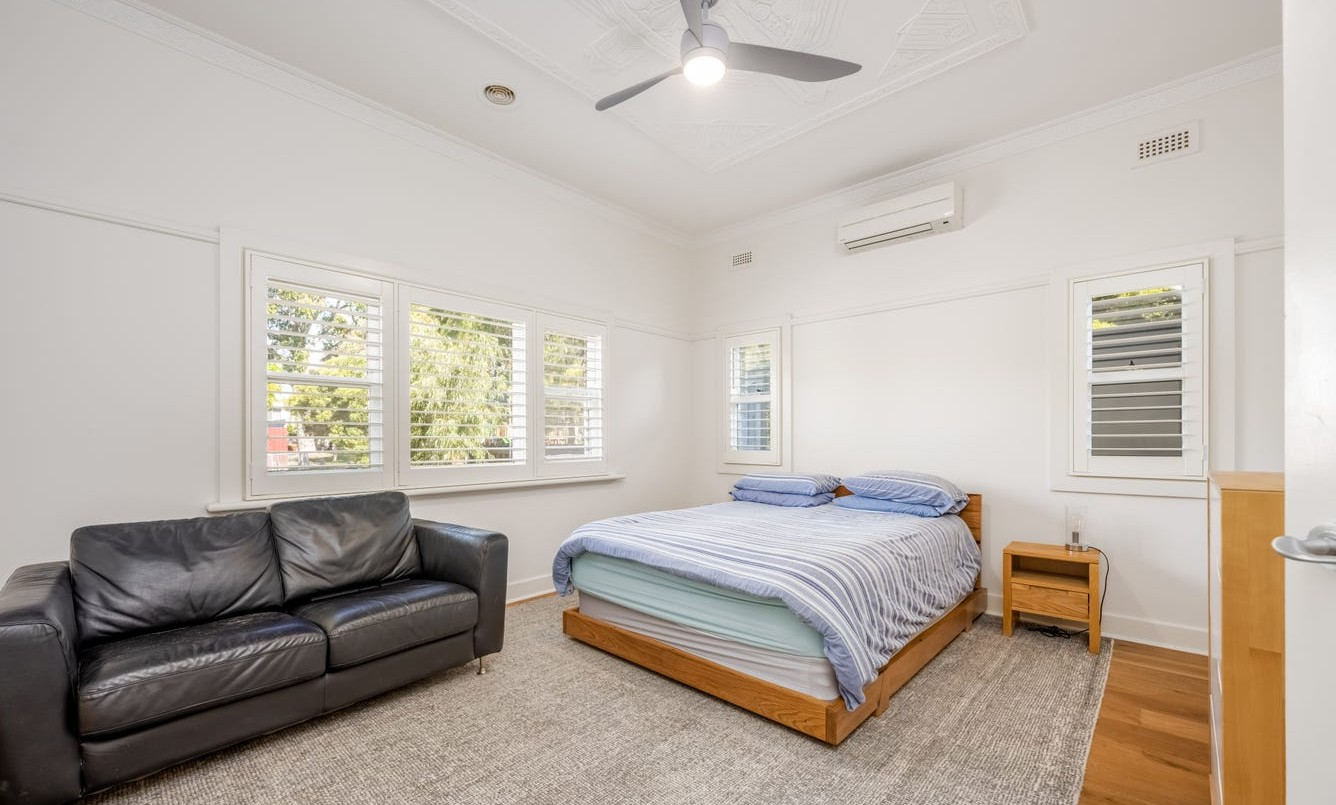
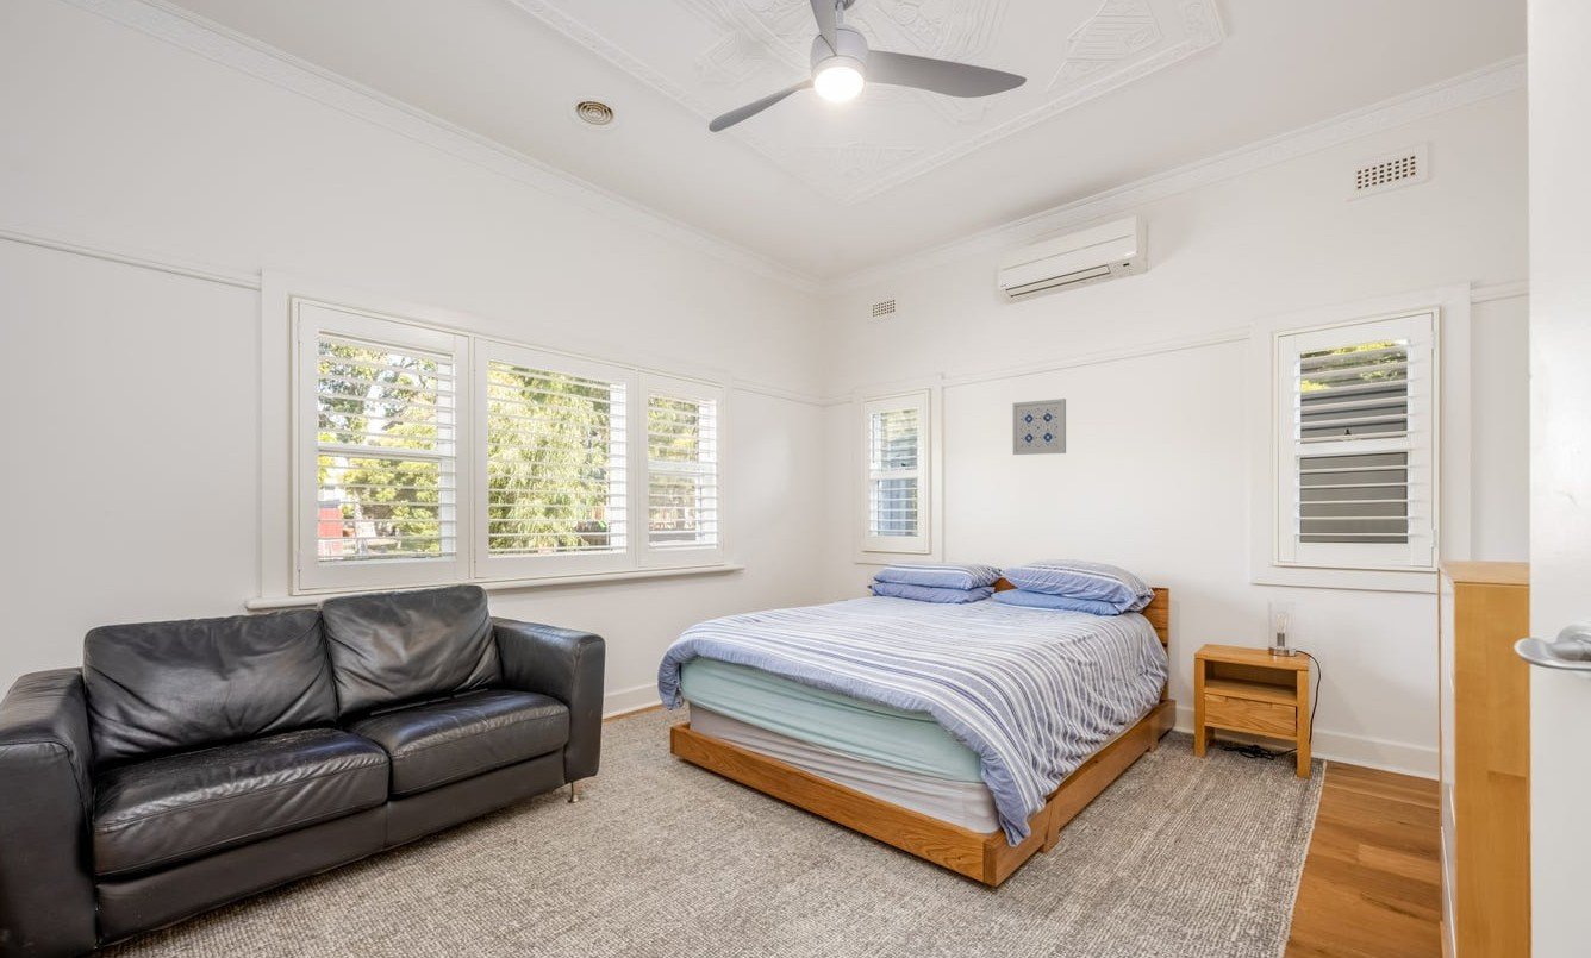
+ wall art [1012,397,1067,456]
